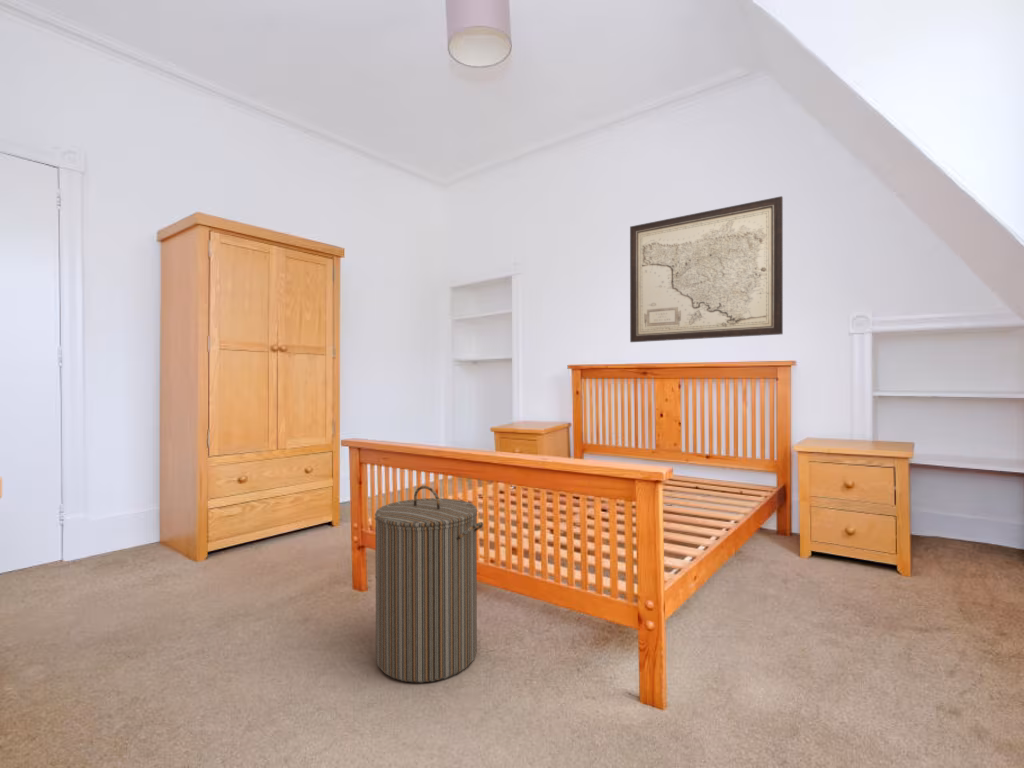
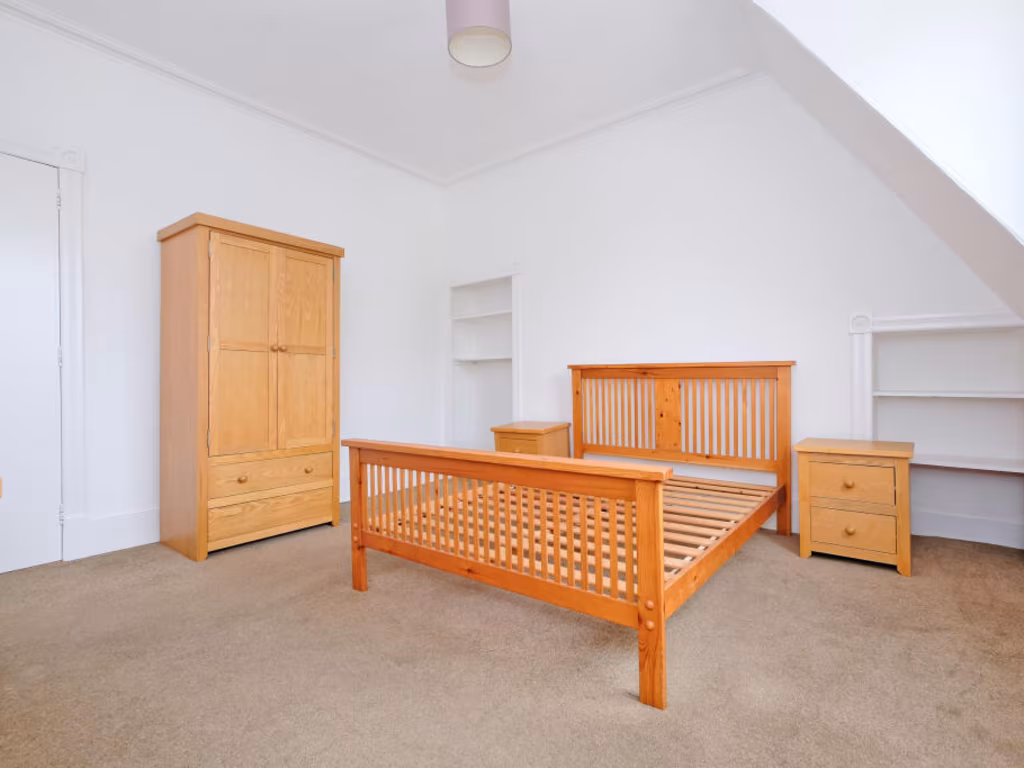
- wall art [629,195,784,343]
- laundry hamper [374,485,484,684]
